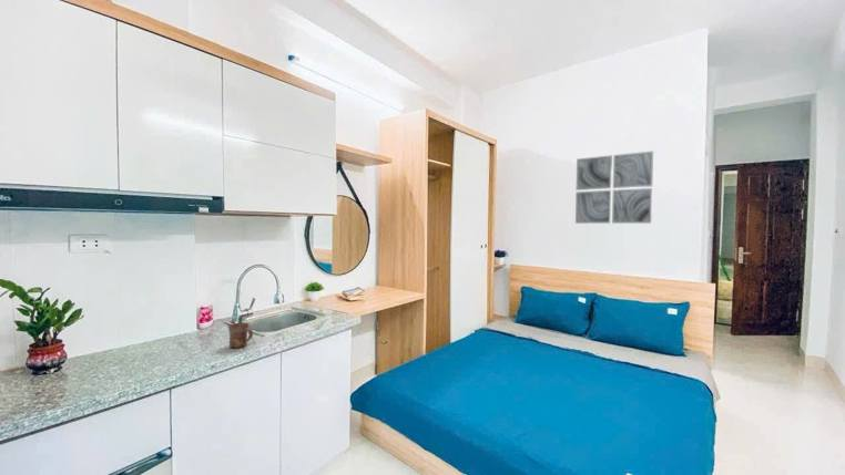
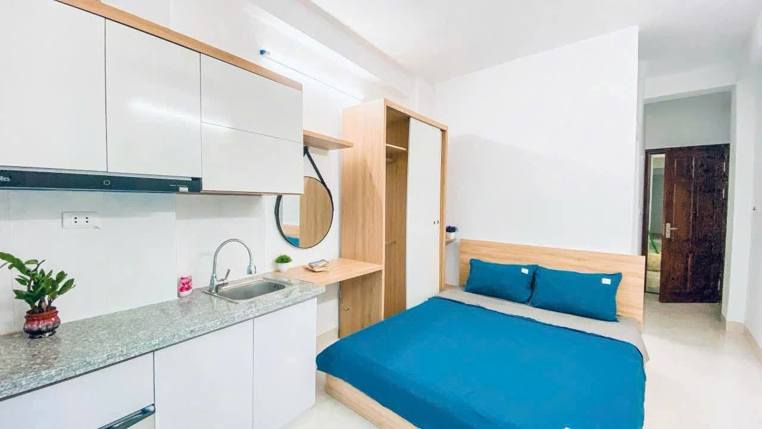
- mug [227,322,254,349]
- wall art [574,149,654,225]
